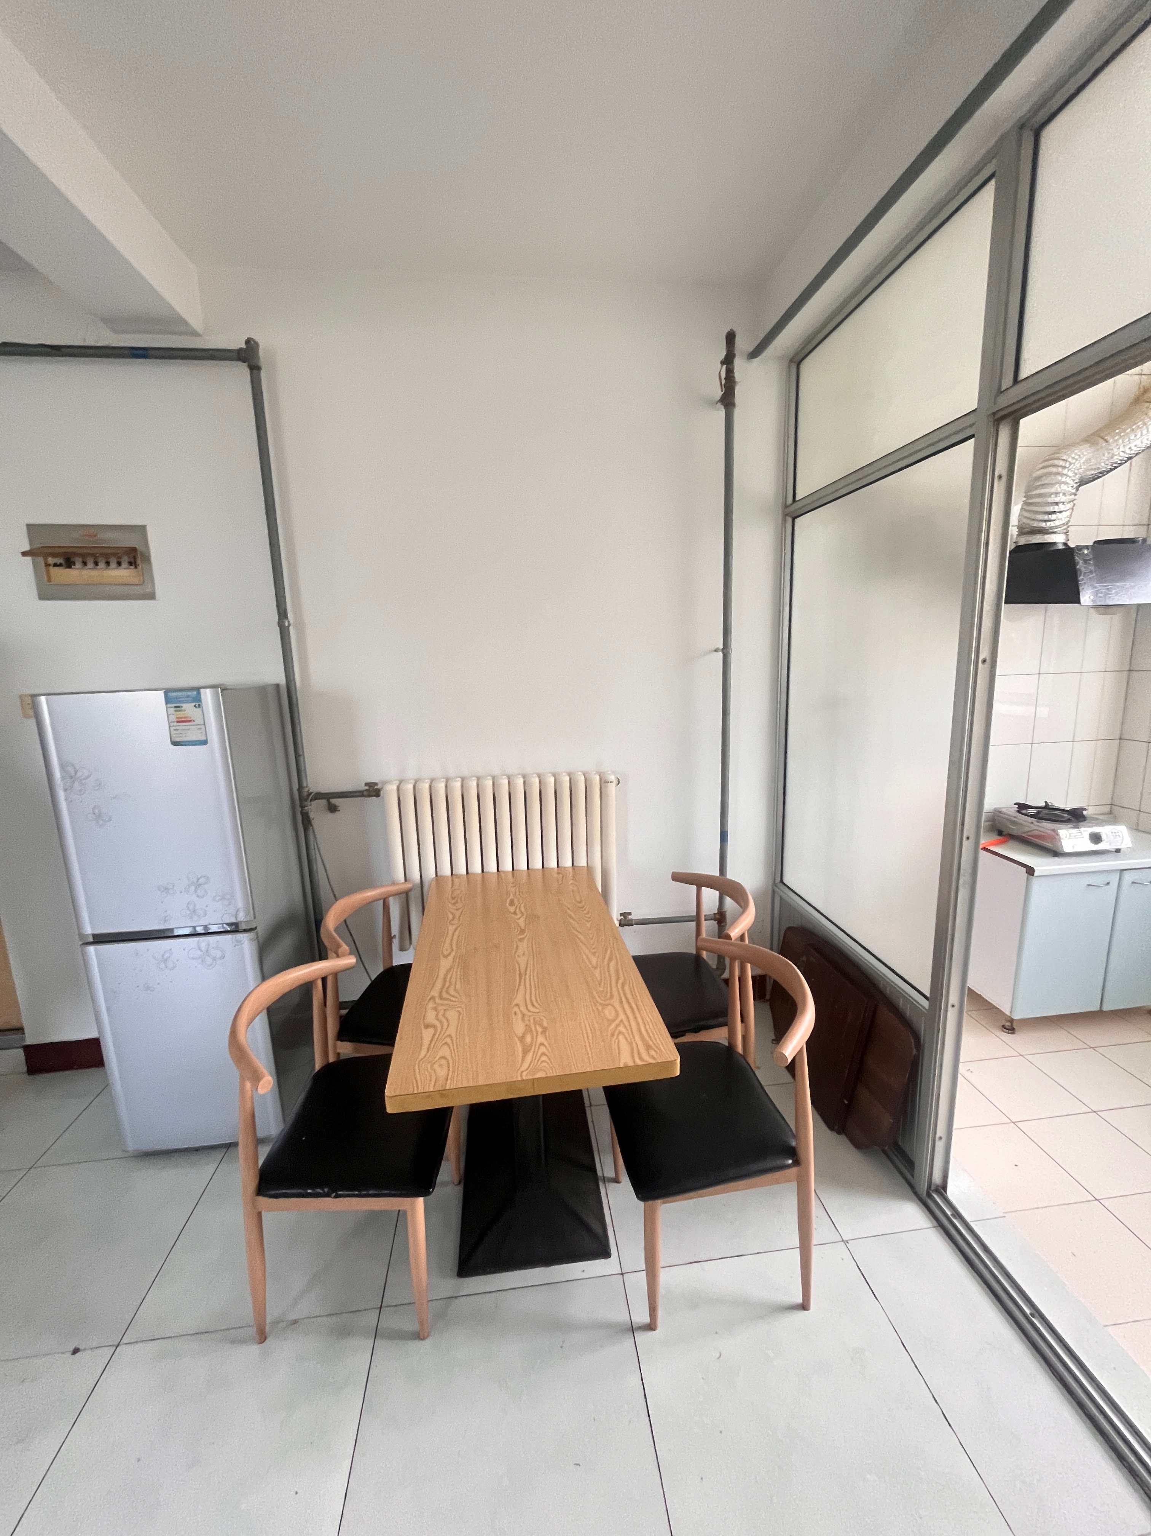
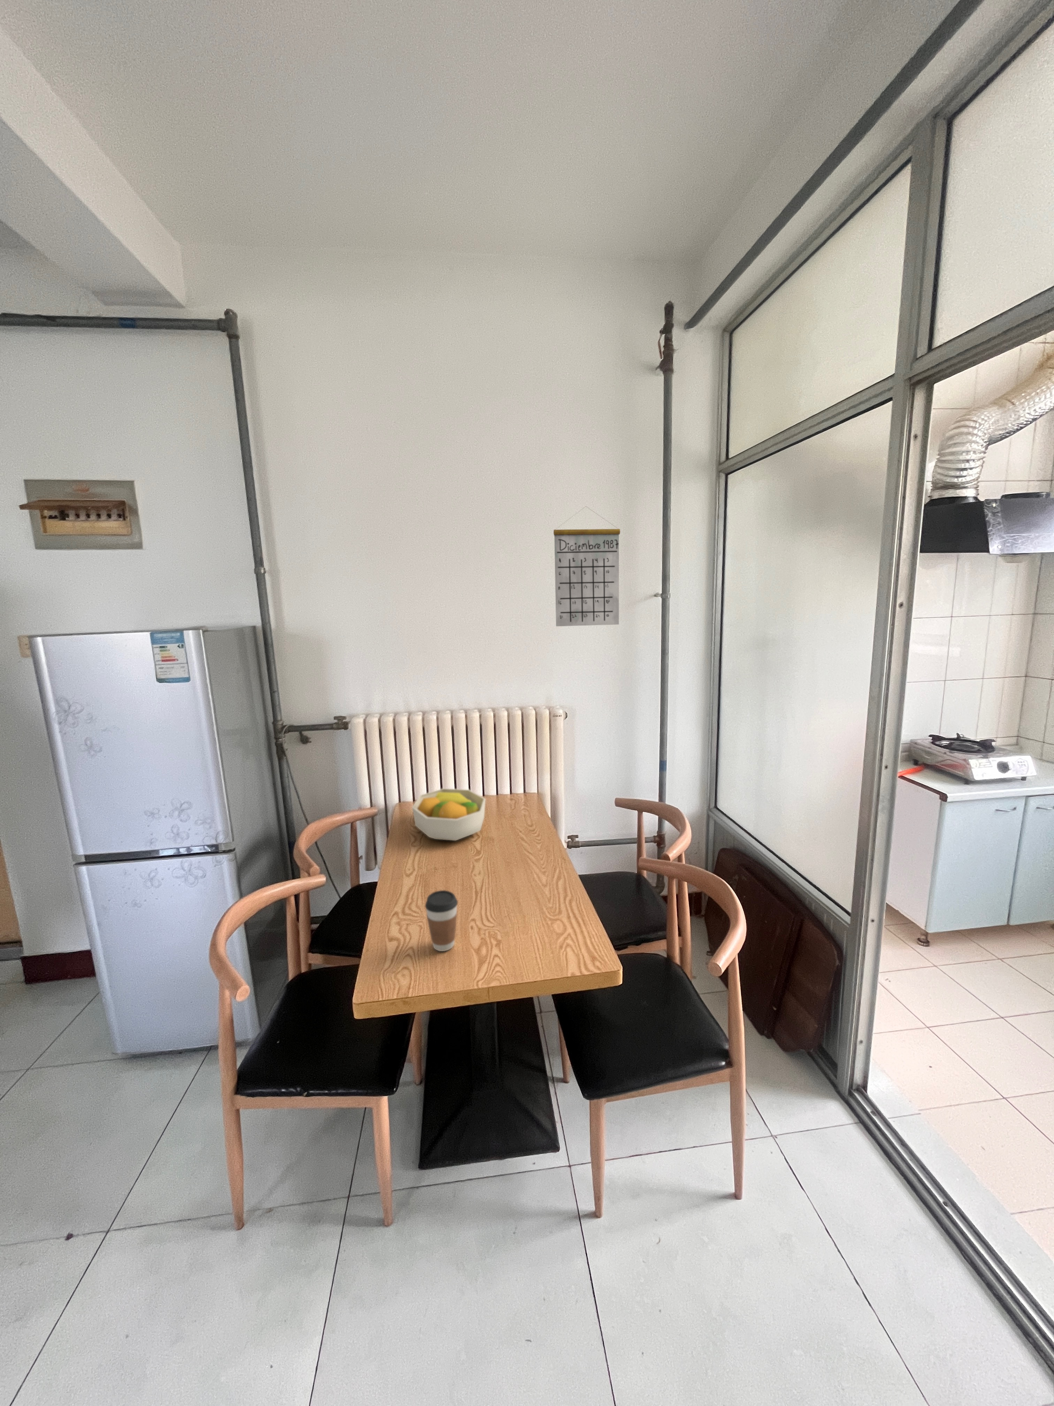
+ coffee cup [424,890,458,952]
+ calendar [554,506,621,627]
+ fruit bowl [412,788,486,841]
